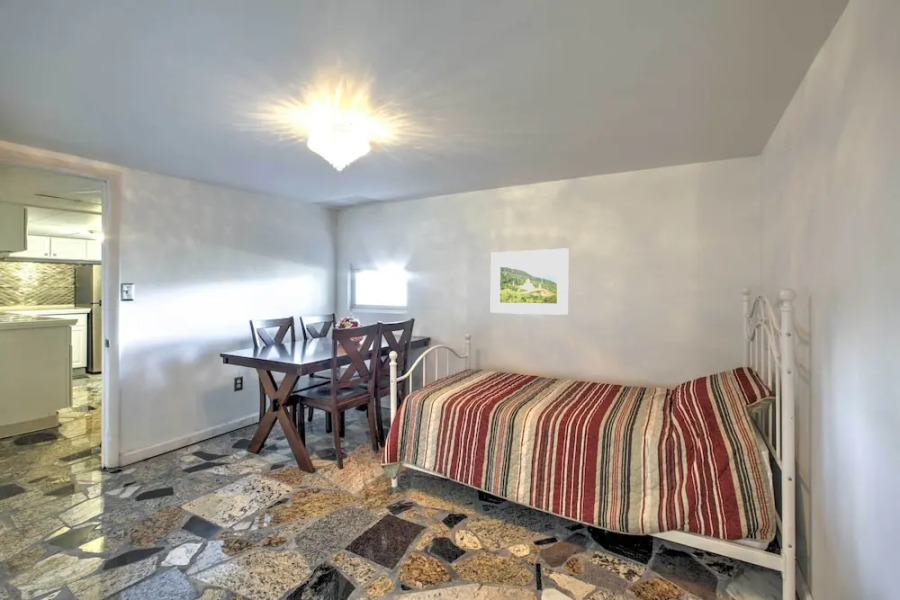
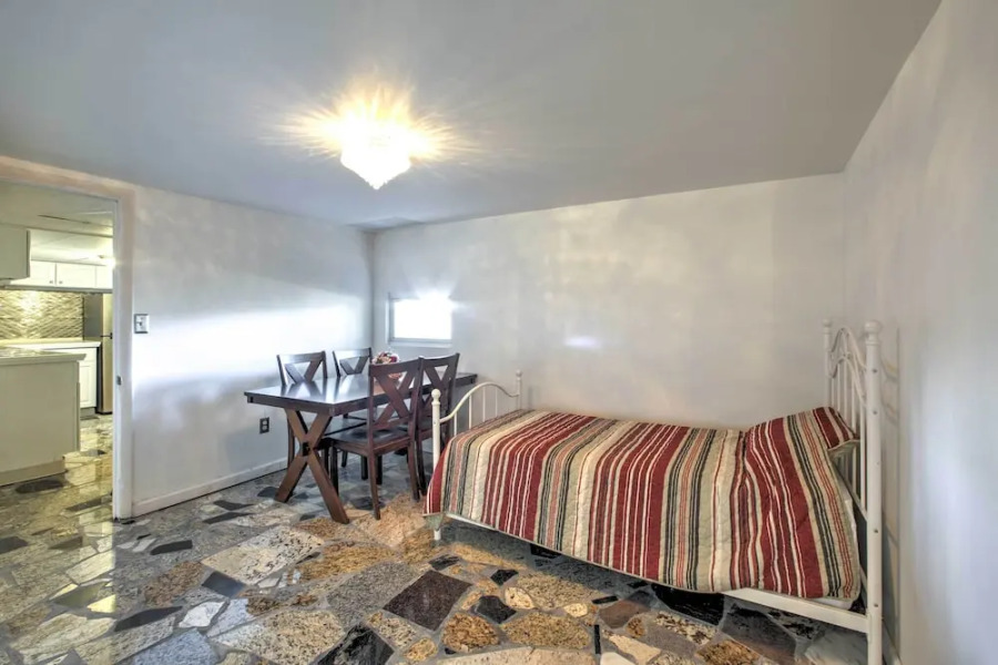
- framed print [490,247,570,316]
